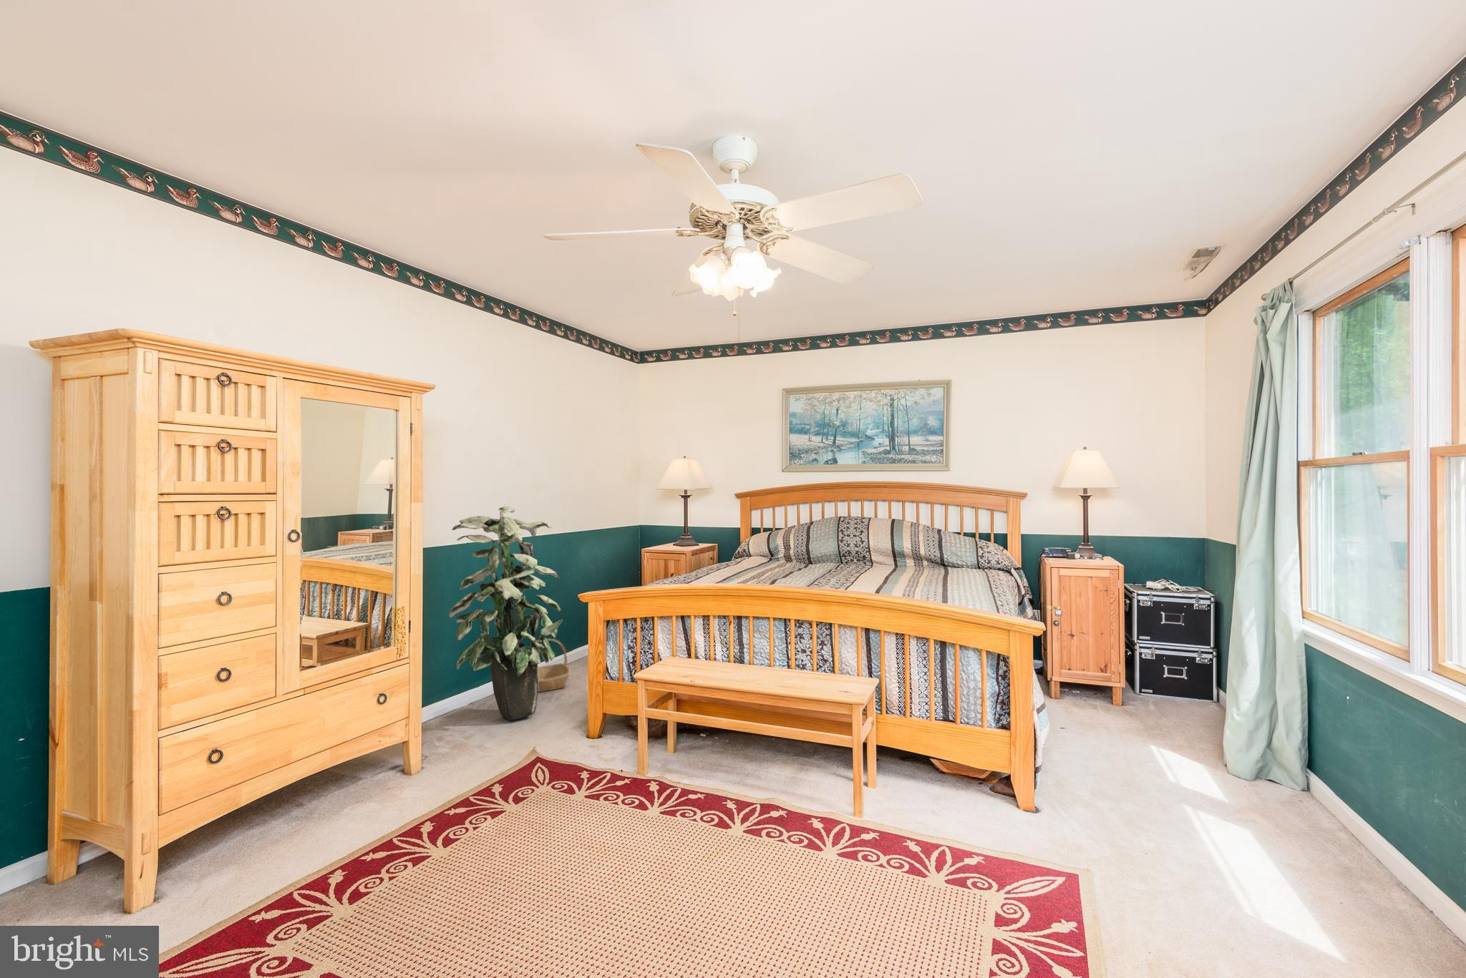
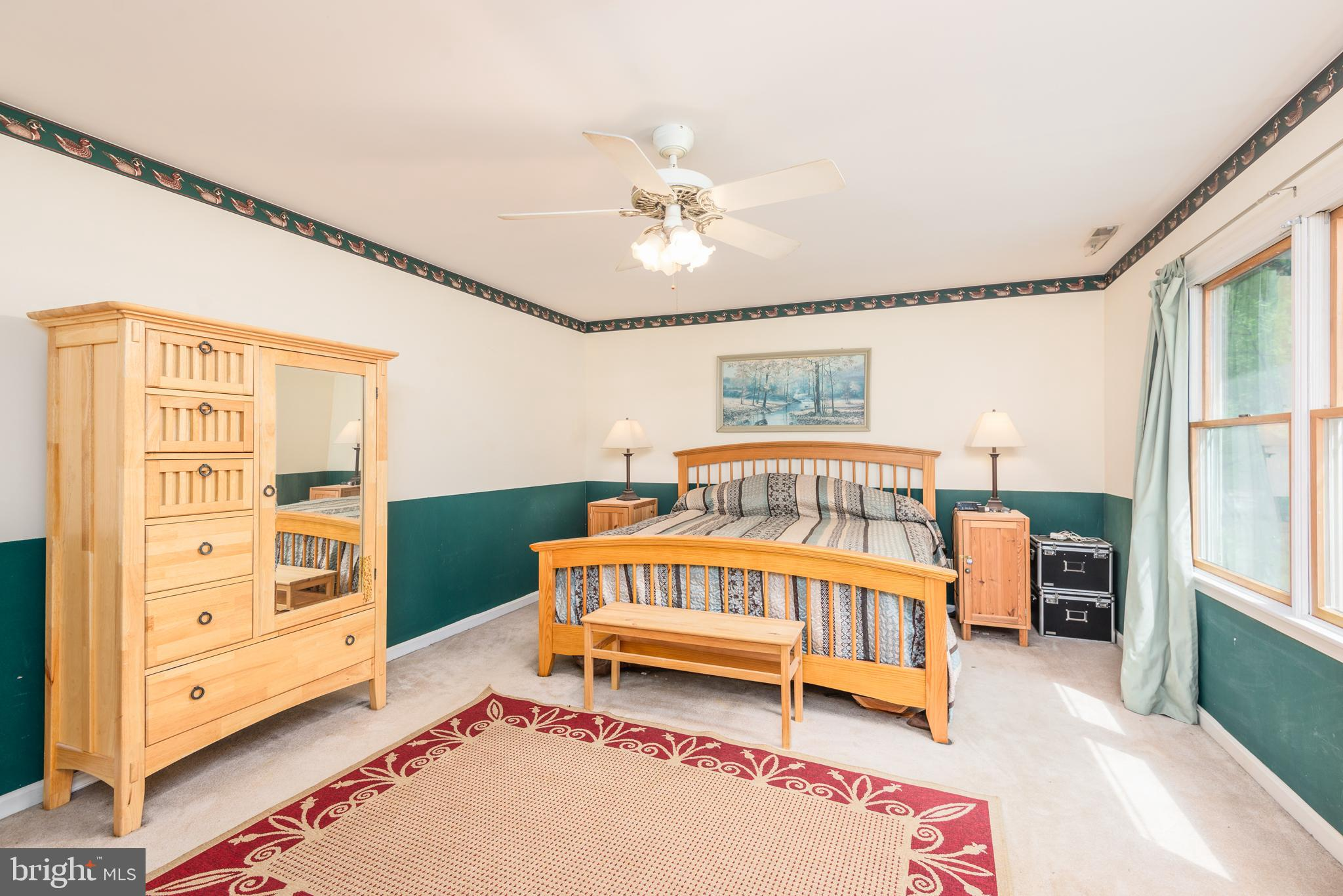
- indoor plant [449,505,563,721]
- basket [536,639,571,692]
